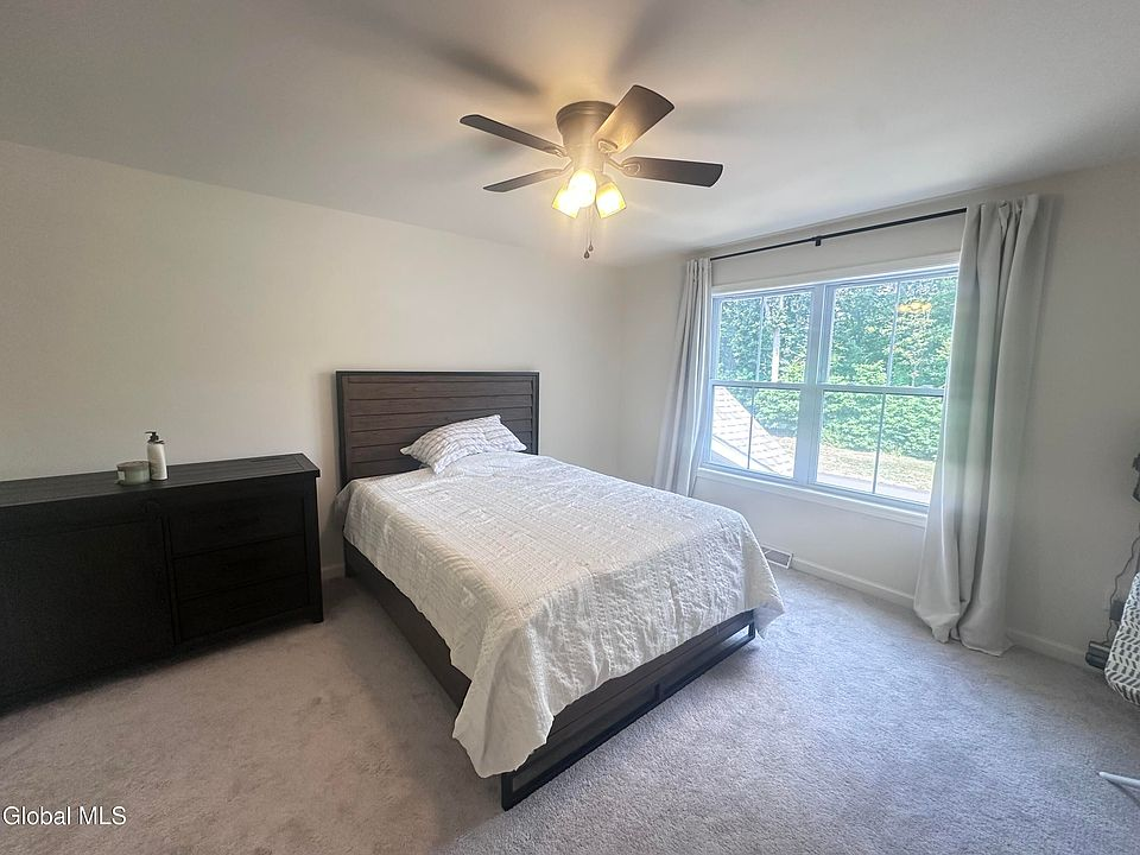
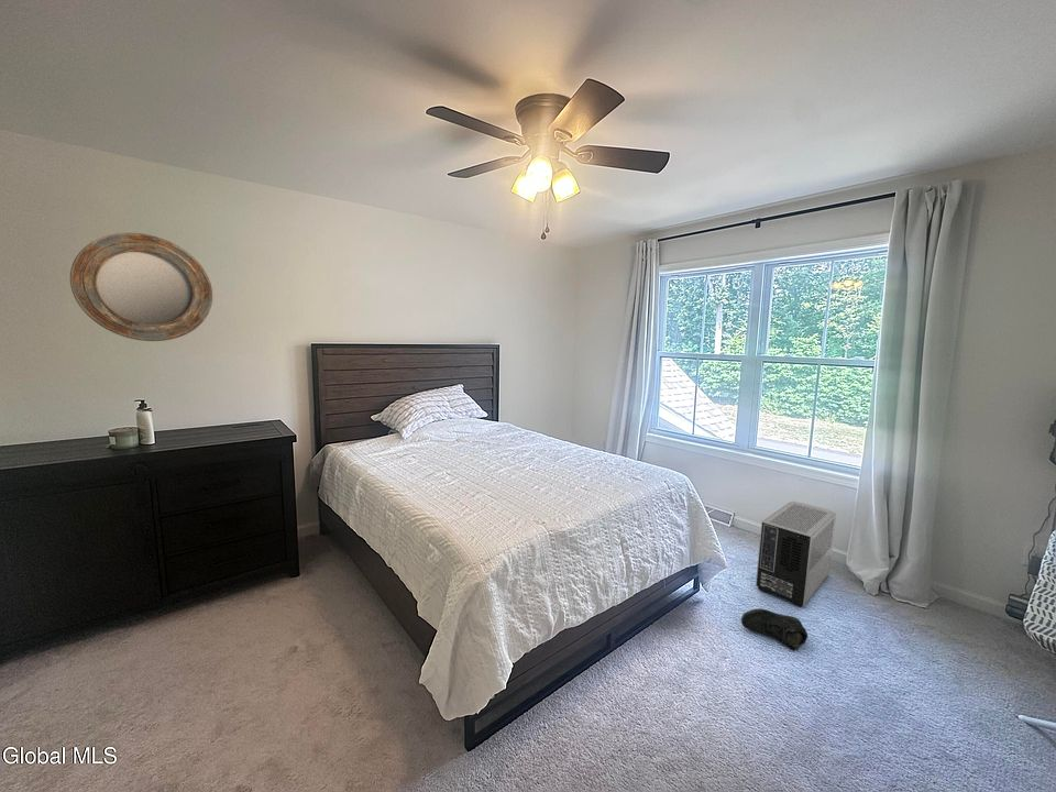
+ home mirror [69,232,213,342]
+ sneaker [740,607,809,651]
+ air purifier [755,501,837,608]
